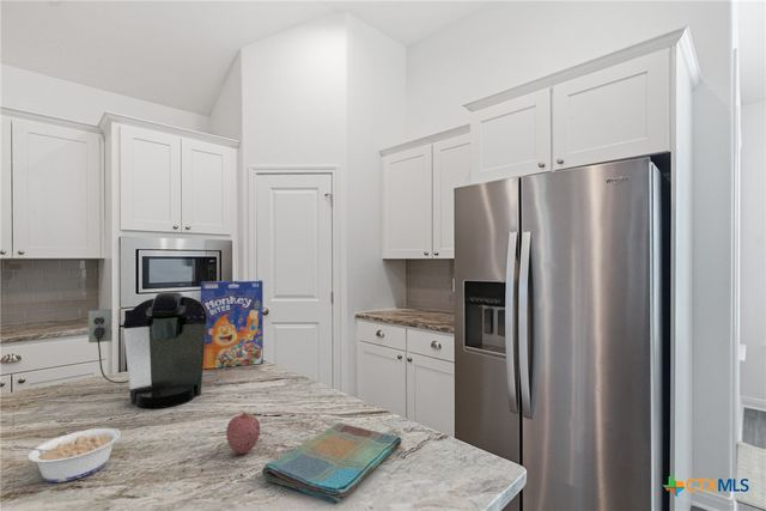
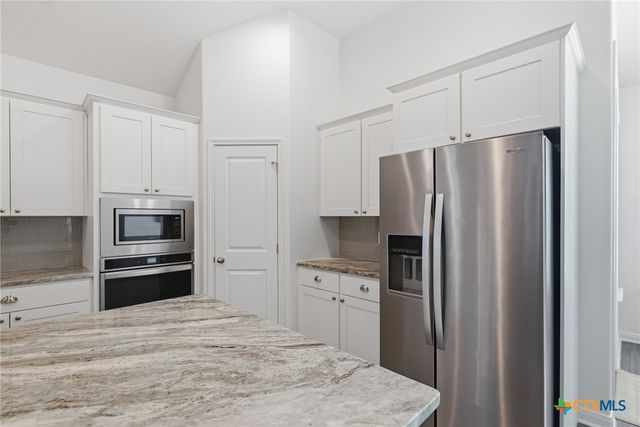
- coffee maker [87,291,207,409]
- cereal box [200,279,265,370]
- fruit [225,410,261,455]
- dish towel [261,421,402,506]
- legume [11,426,122,483]
